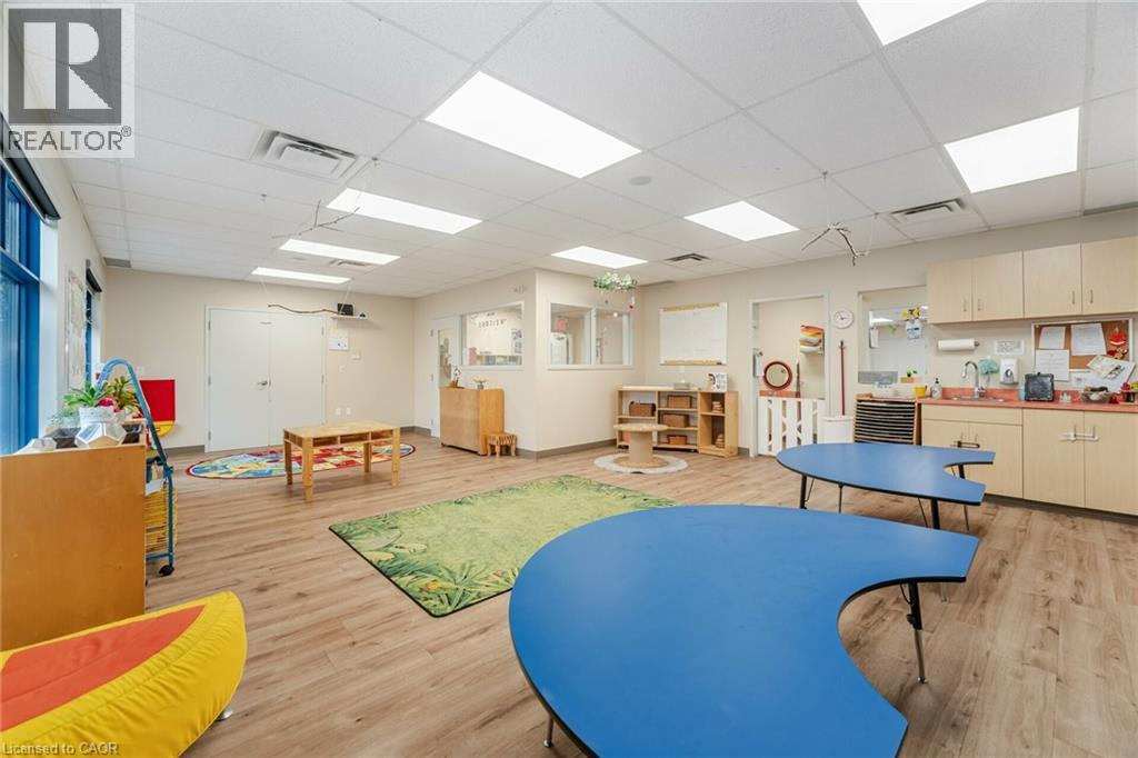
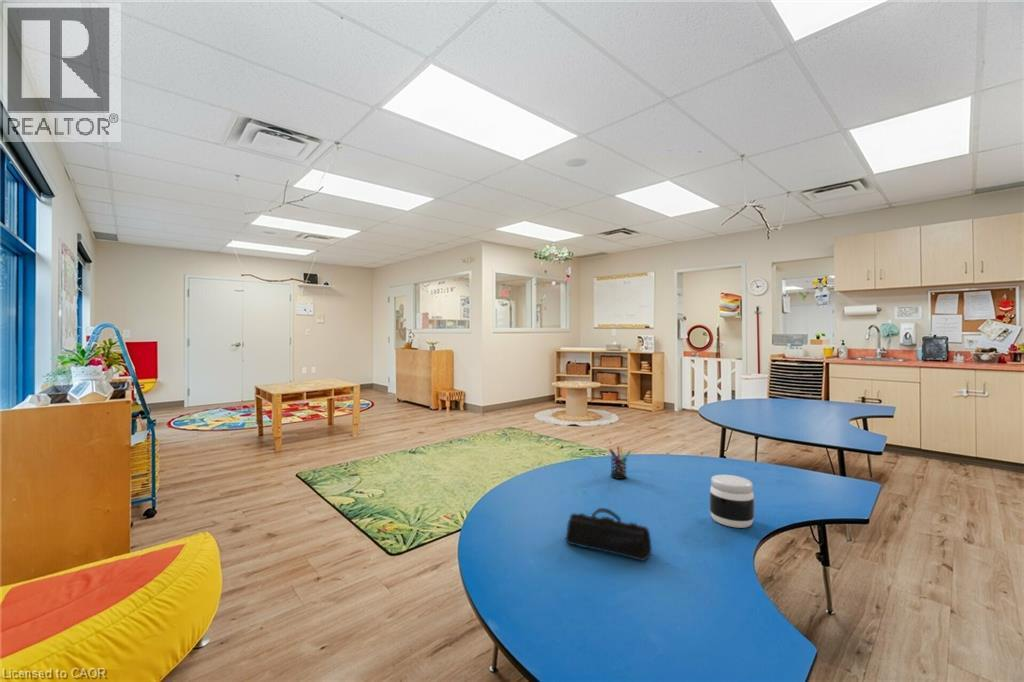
+ pencil case [564,507,653,562]
+ pen holder [608,445,632,480]
+ jar [709,474,755,529]
